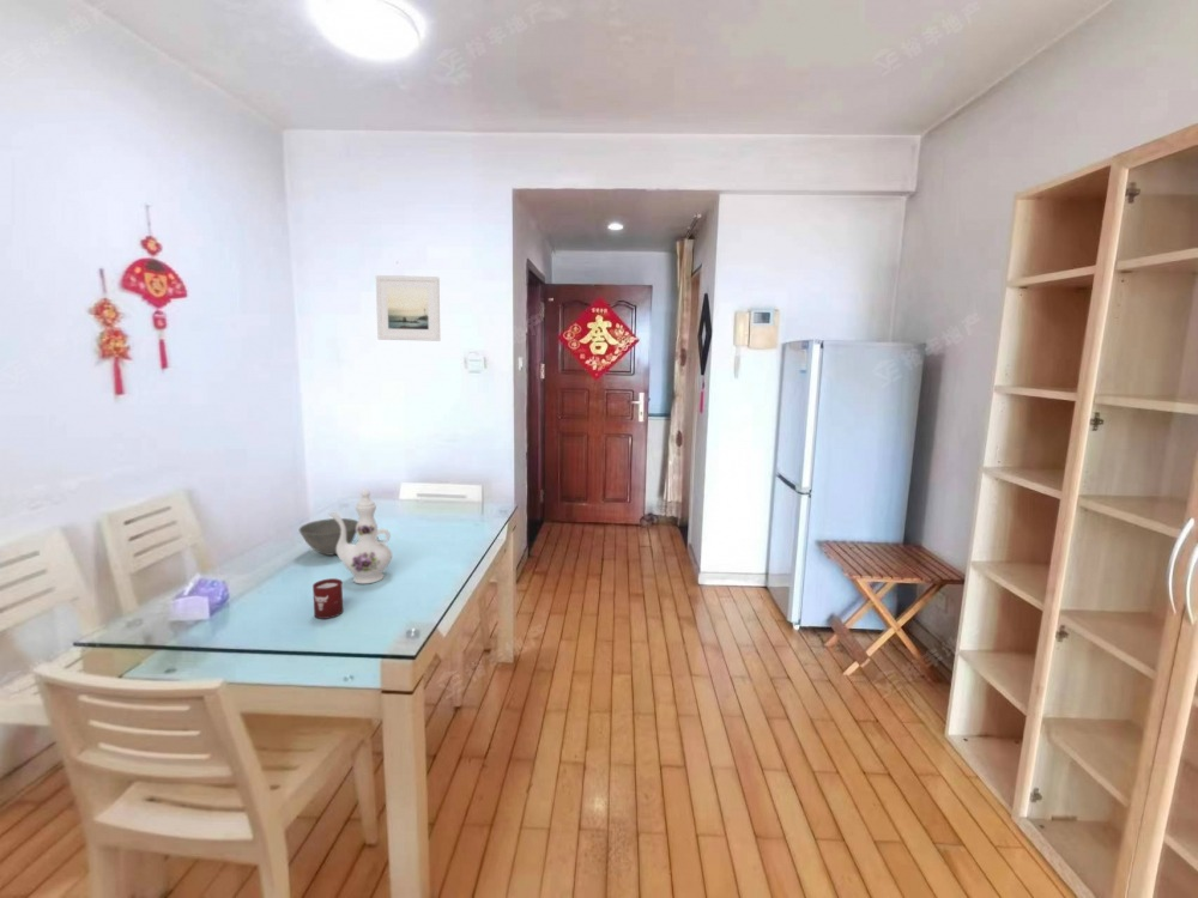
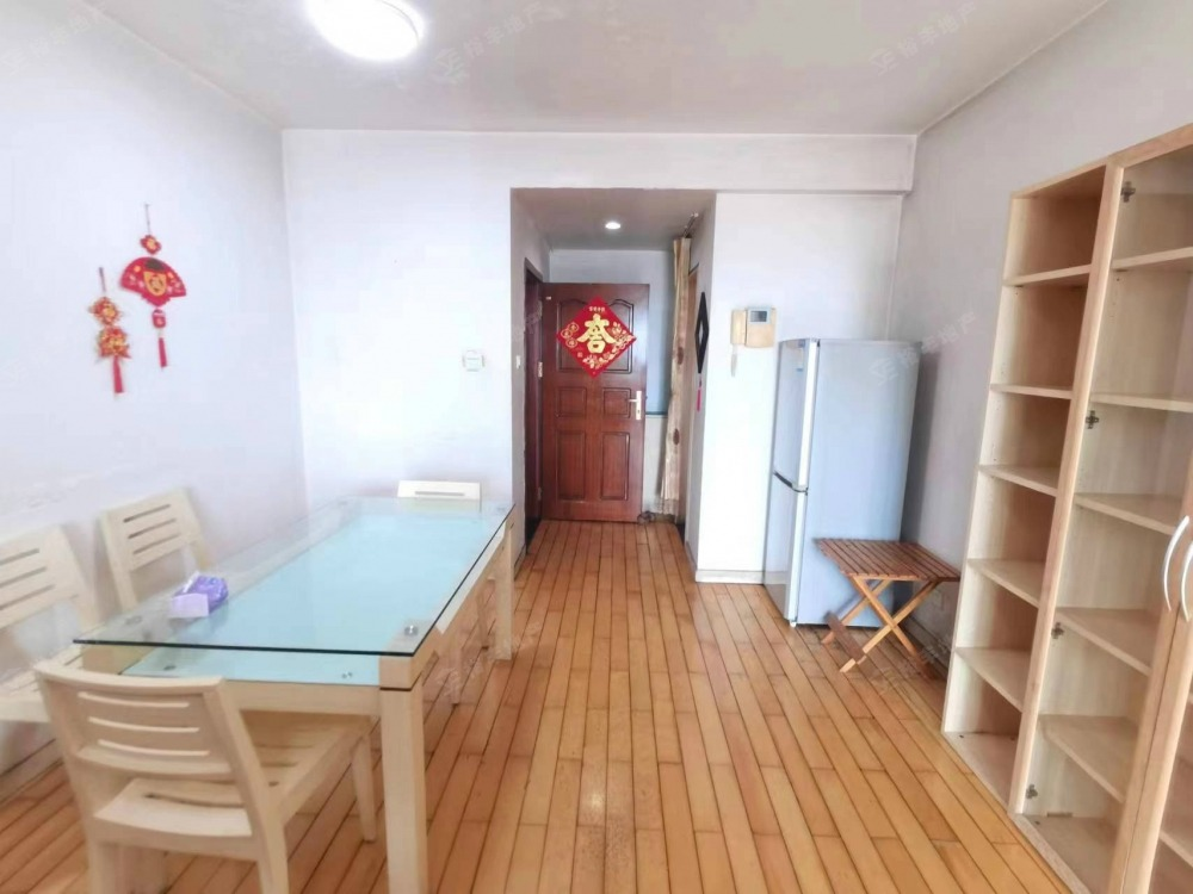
- chinaware [327,489,393,584]
- bowl [298,517,358,557]
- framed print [375,274,441,342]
- cup [311,577,344,620]
